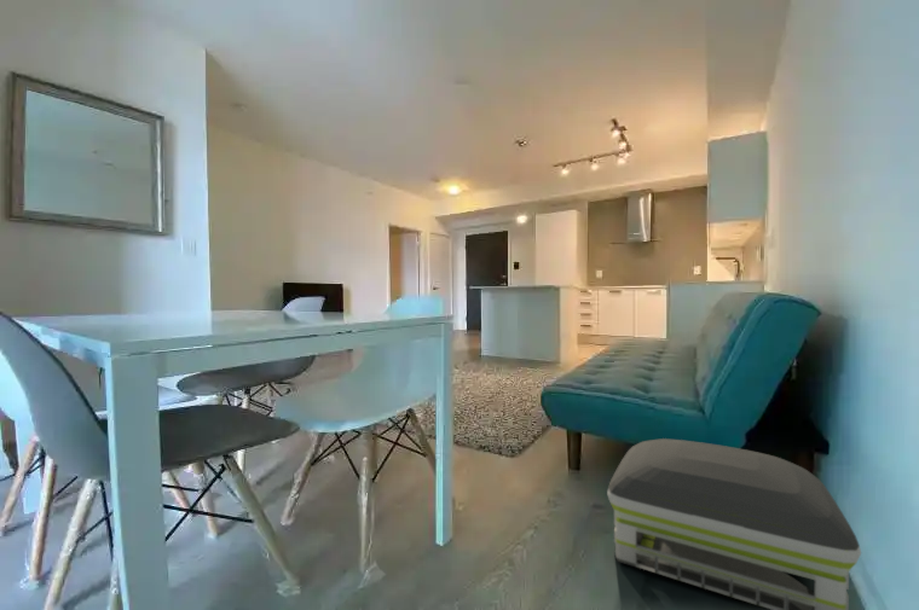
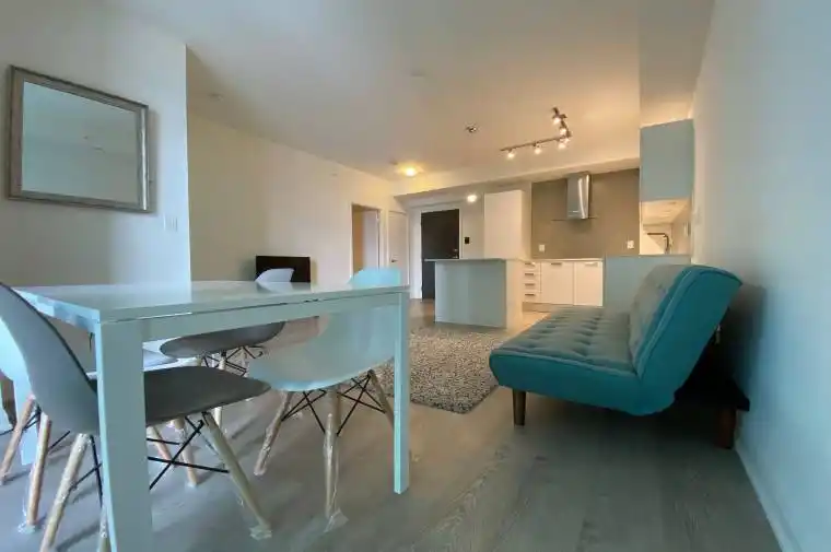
- air purifier [606,437,862,610]
